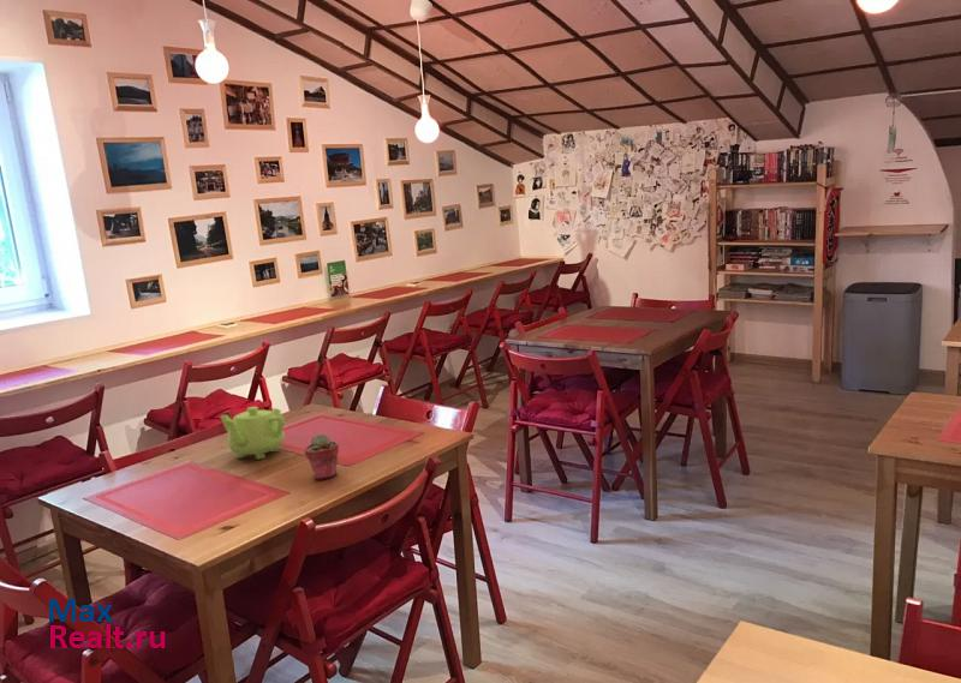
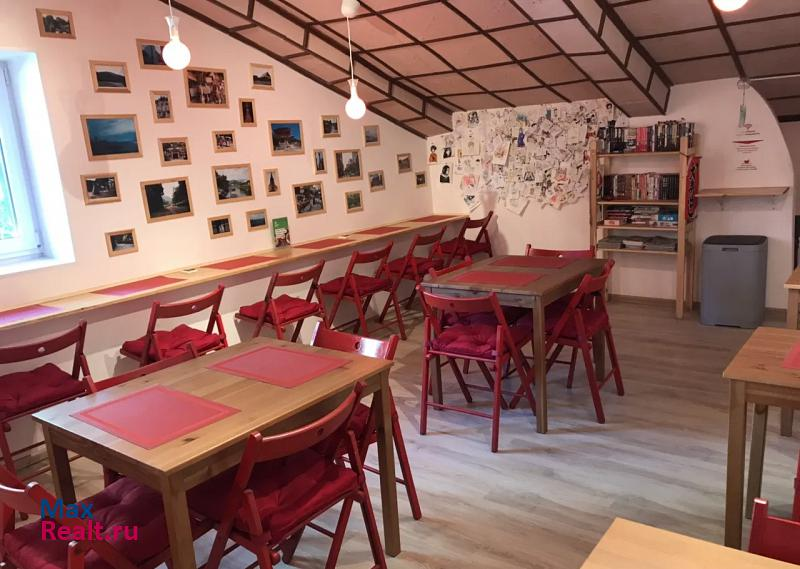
- teapot [219,406,286,461]
- potted succulent [304,432,340,480]
